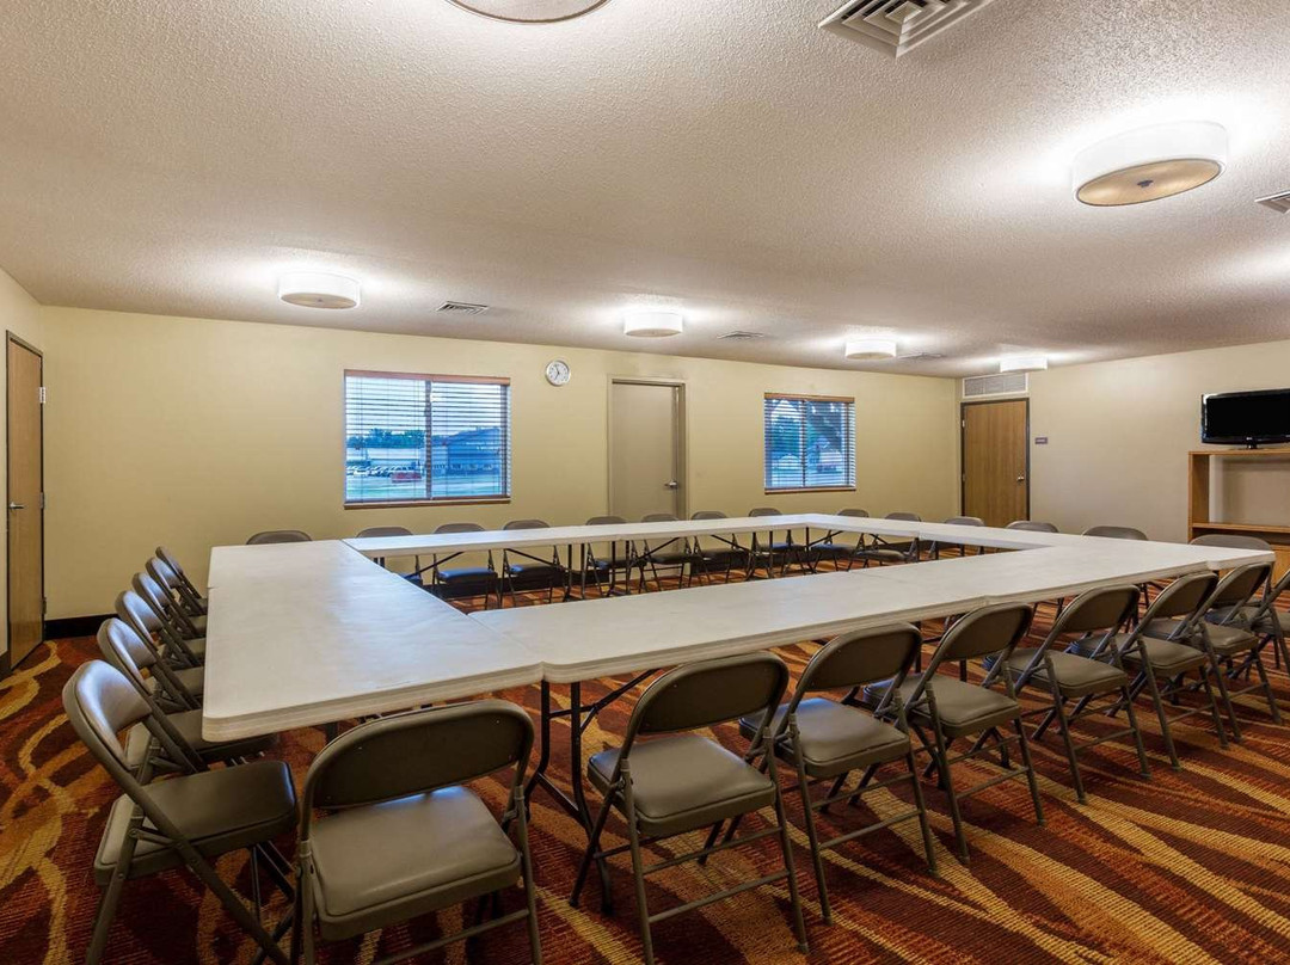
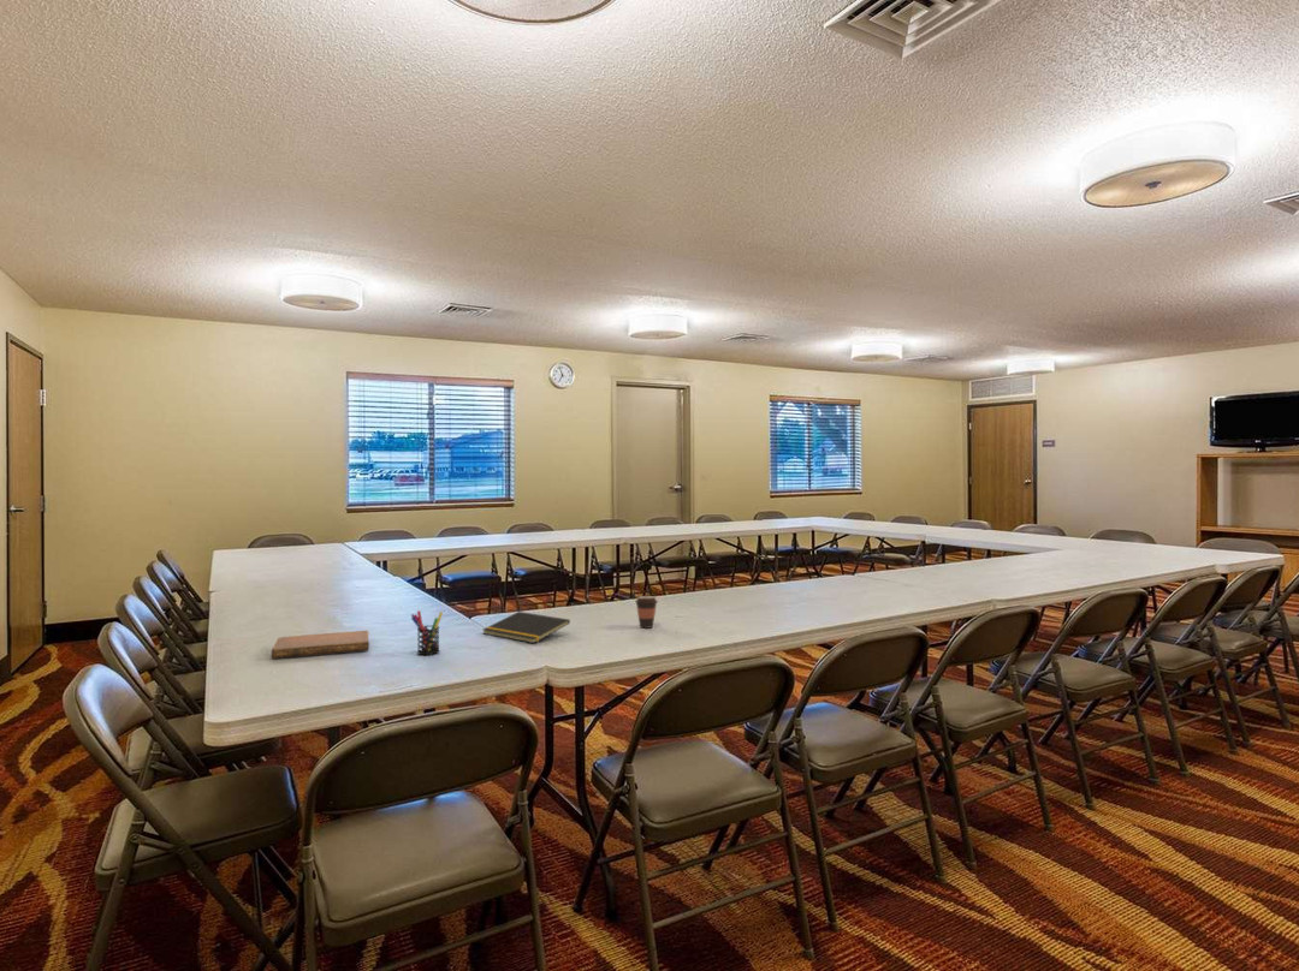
+ notebook [271,630,370,660]
+ pen holder [410,609,444,656]
+ coffee cup [634,595,659,630]
+ notepad [482,610,571,644]
